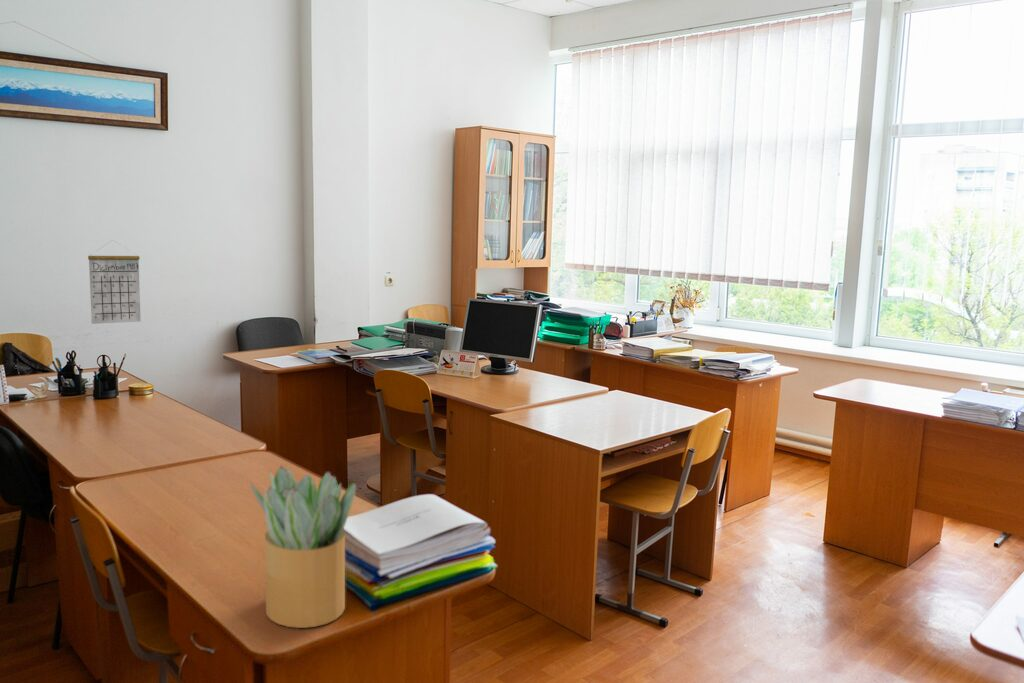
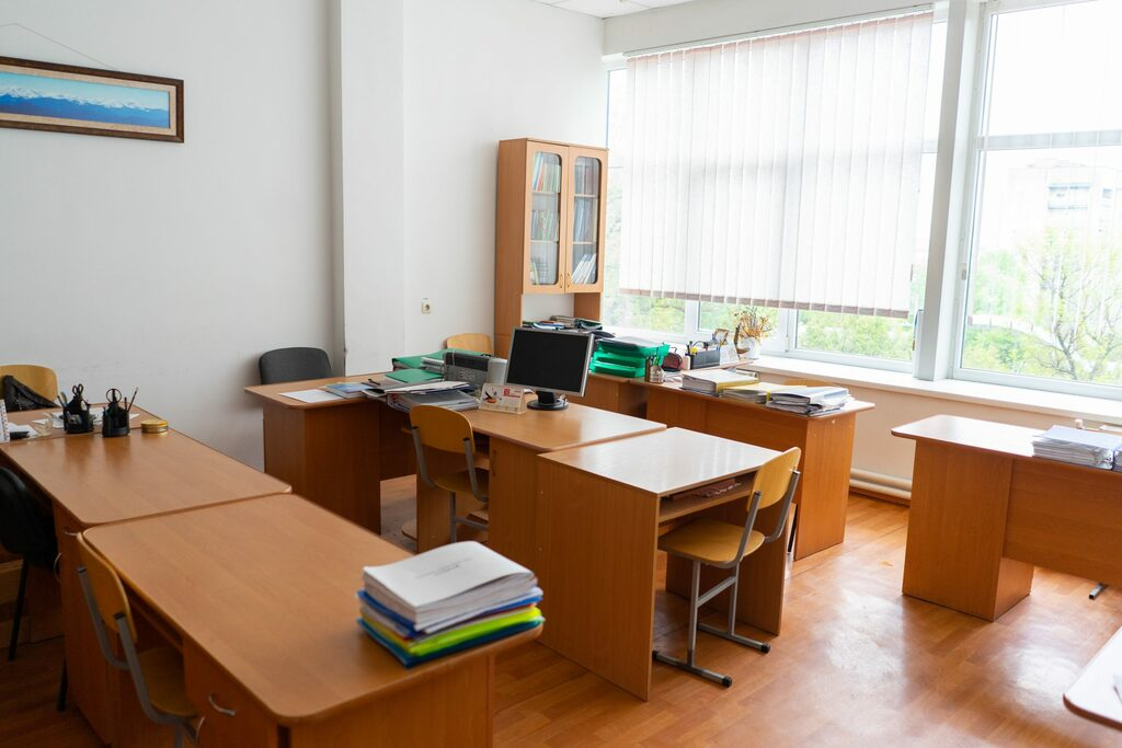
- calendar [87,240,142,325]
- potted plant [249,465,357,629]
